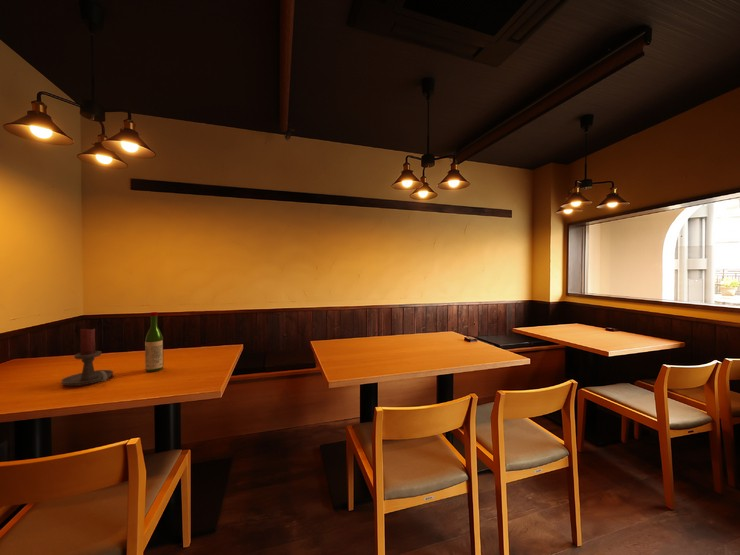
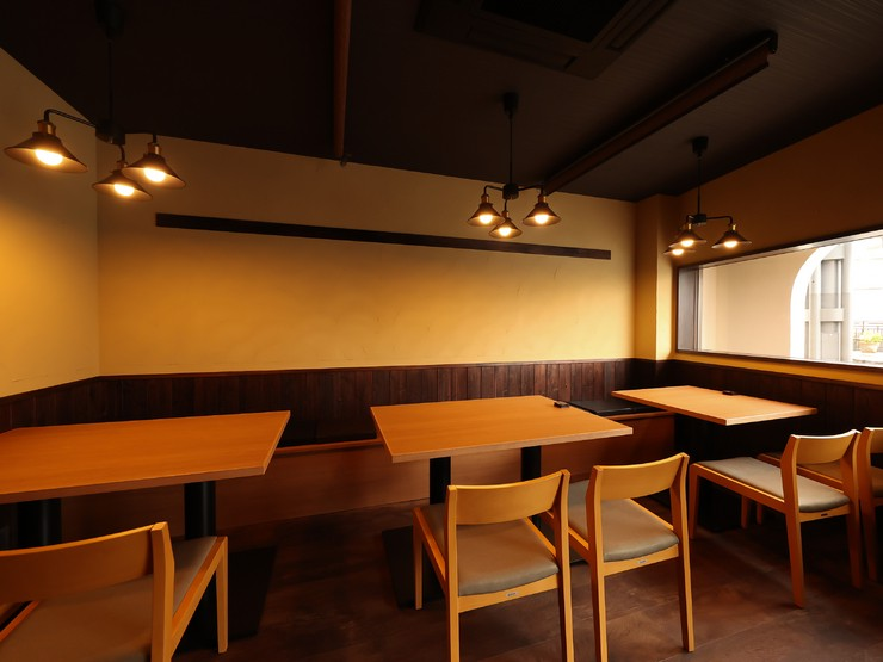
- wine bottle [144,311,164,373]
- candle holder [60,328,114,387]
